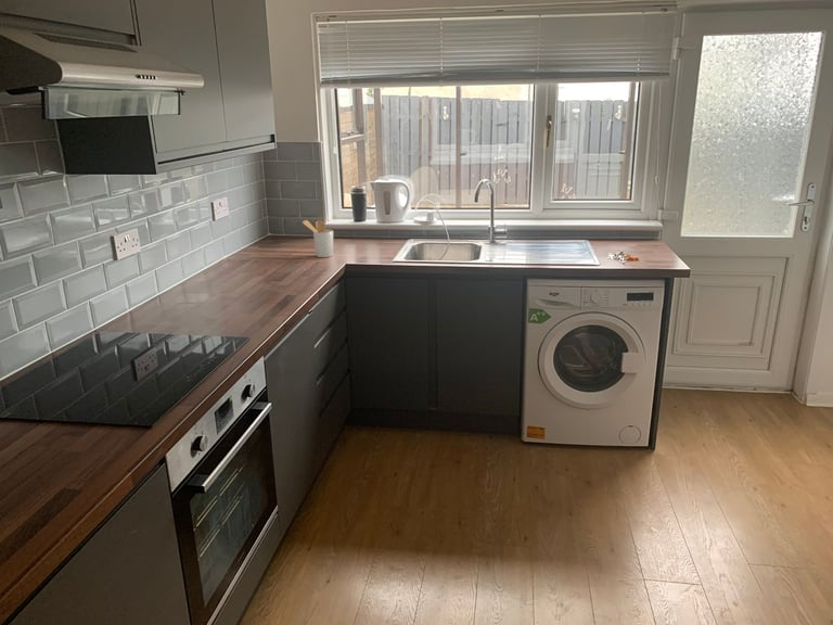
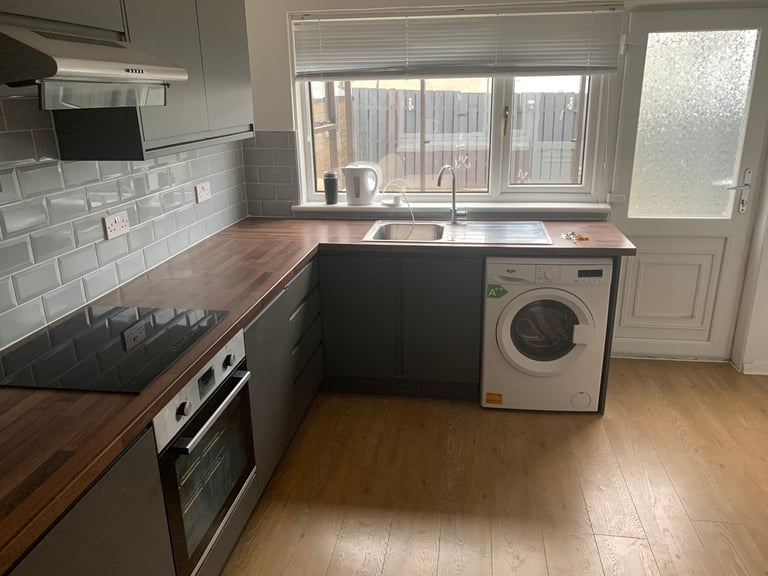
- utensil holder [300,219,334,258]
